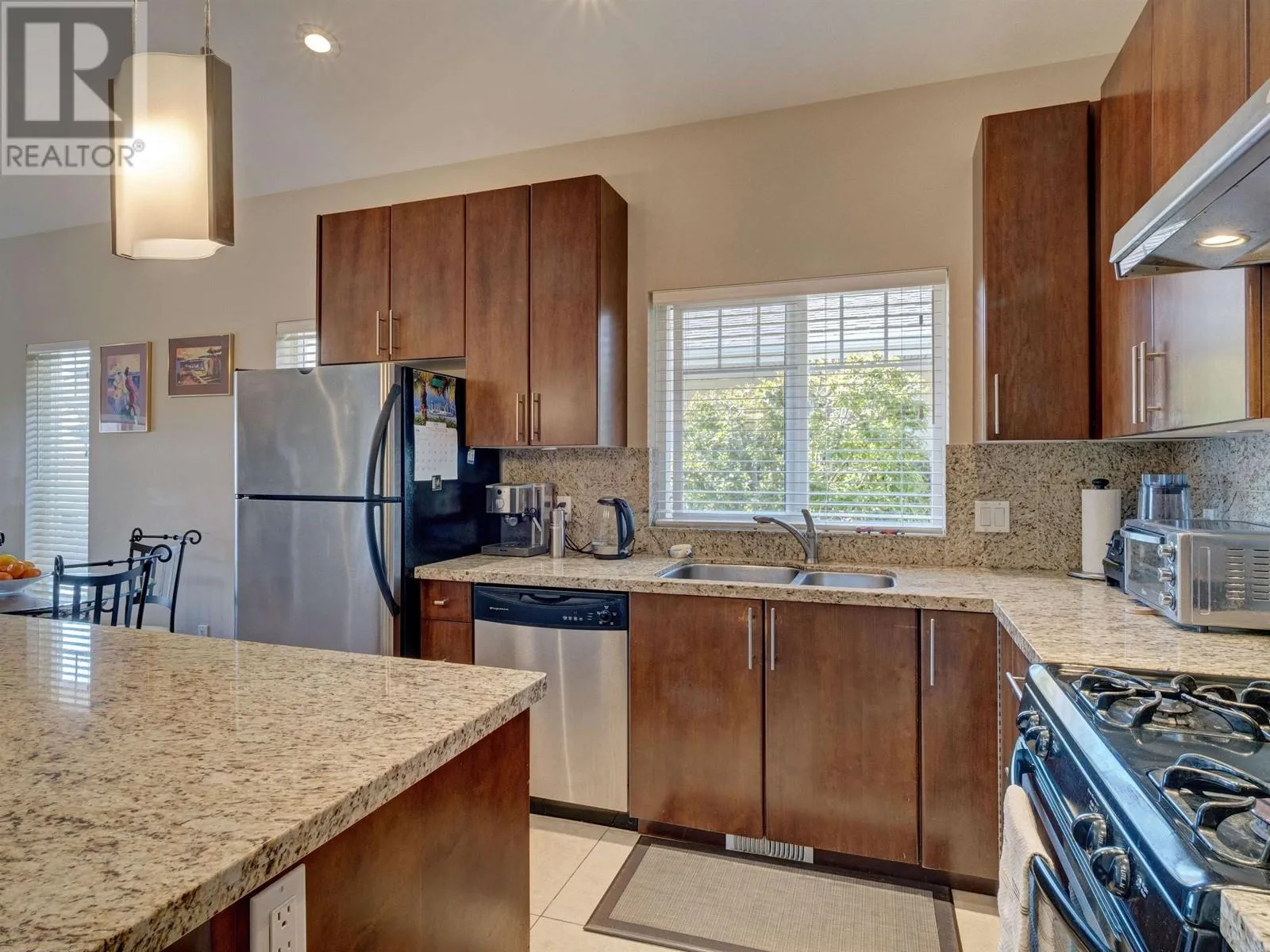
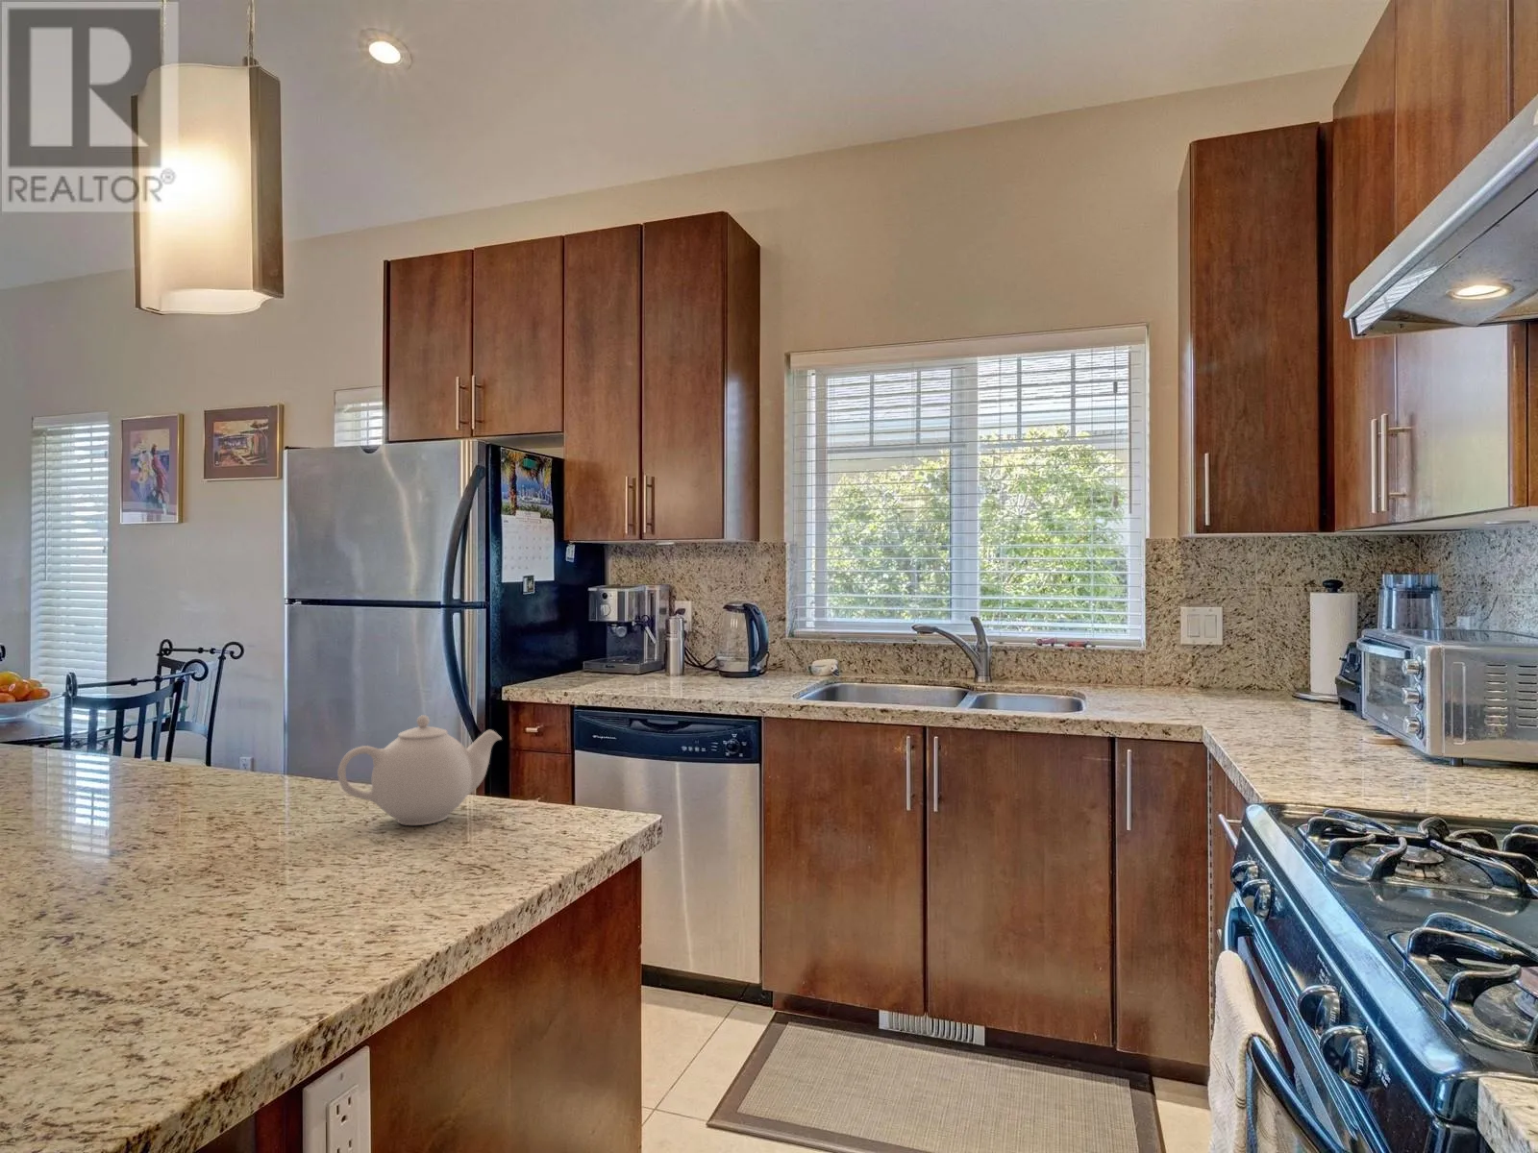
+ teapot [337,713,503,826]
